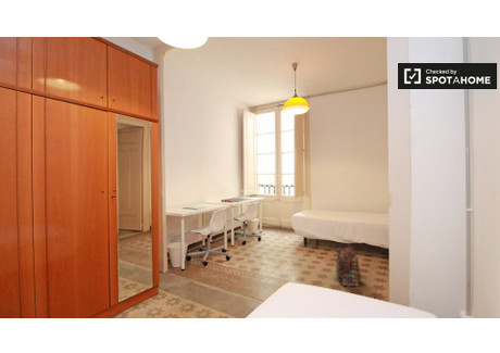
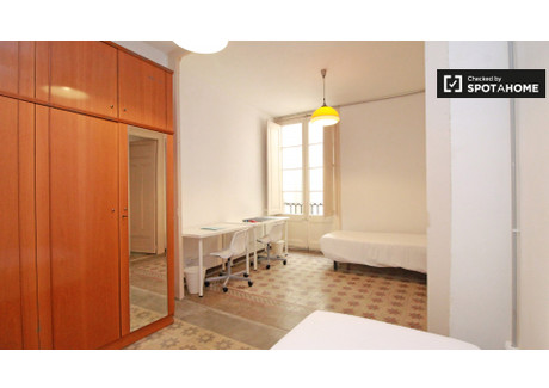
- backpack [335,242,362,288]
